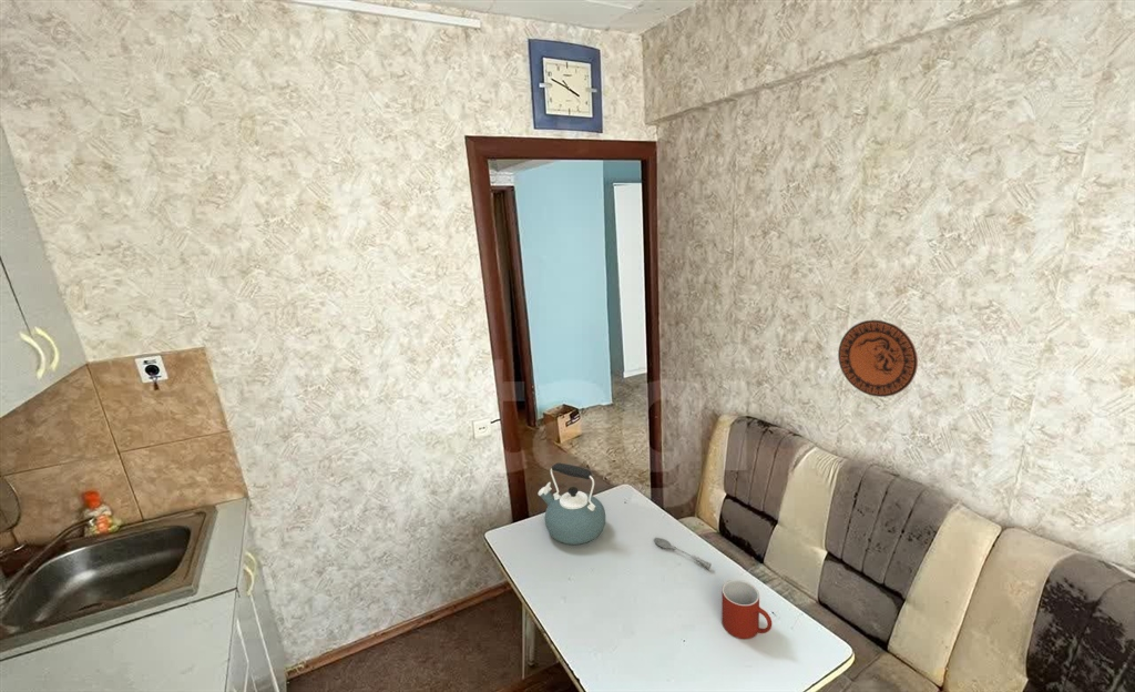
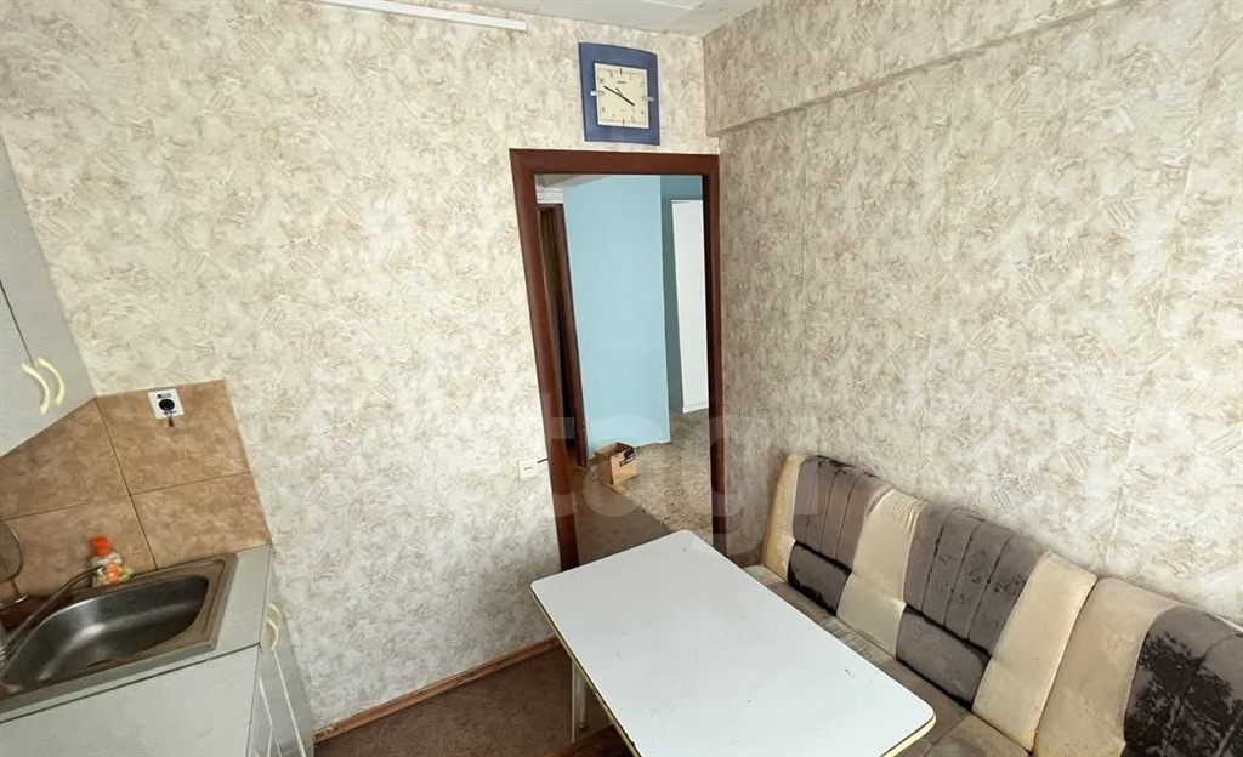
- kettle [538,461,606,546]
- soupspoon [653,537,713,570]
- mug [720,579,773,640]
- decorative plate [837,318,919,398]
